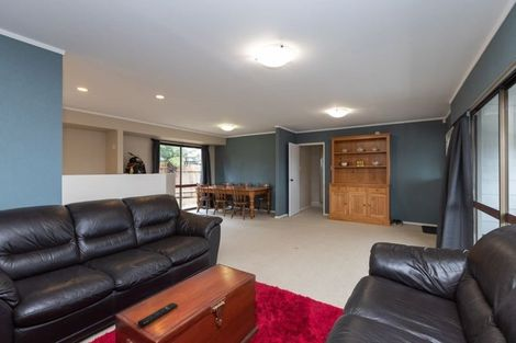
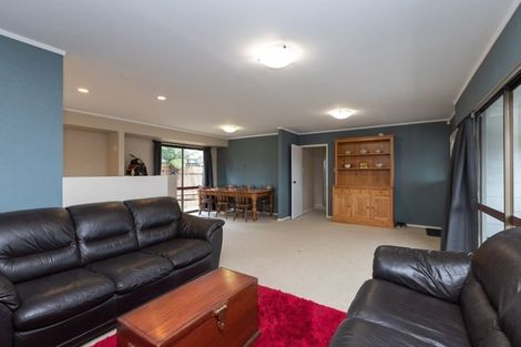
- remote control [136,301,179,328]
